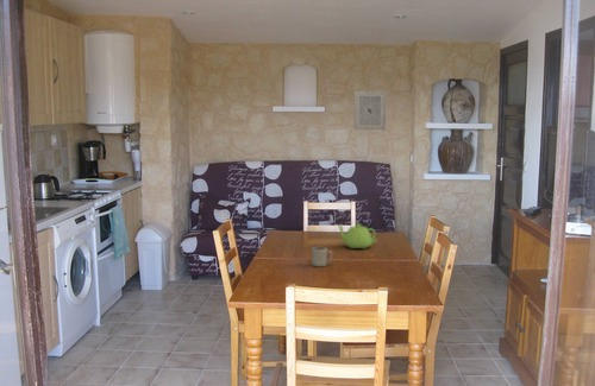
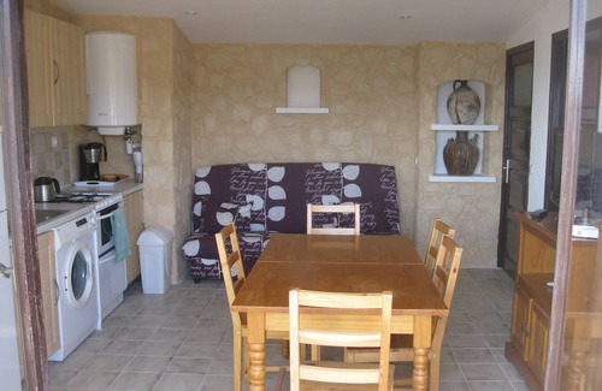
- cup [311,246,333,267]
- wall art [353,90,387,131]
- teapot [336,223,377,249]
